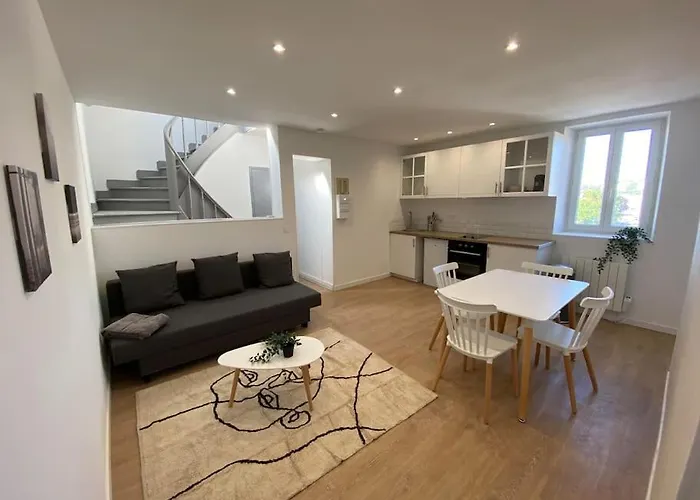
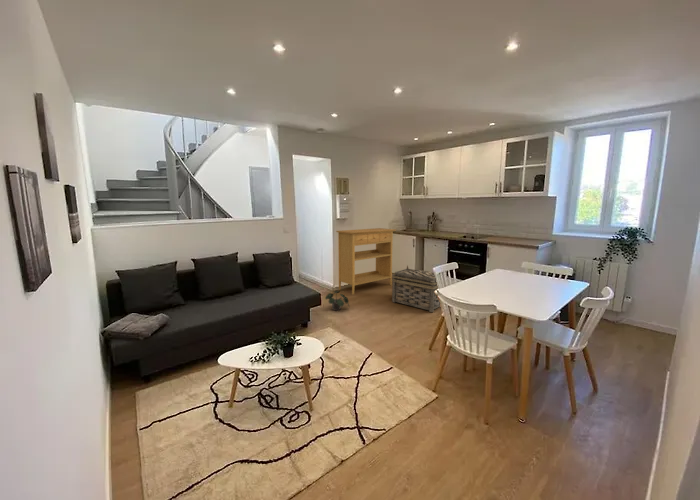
+ potted plant [324,289,350,312]
+ console table [335,227,397,296]
+ basket [391,264,441,313]
